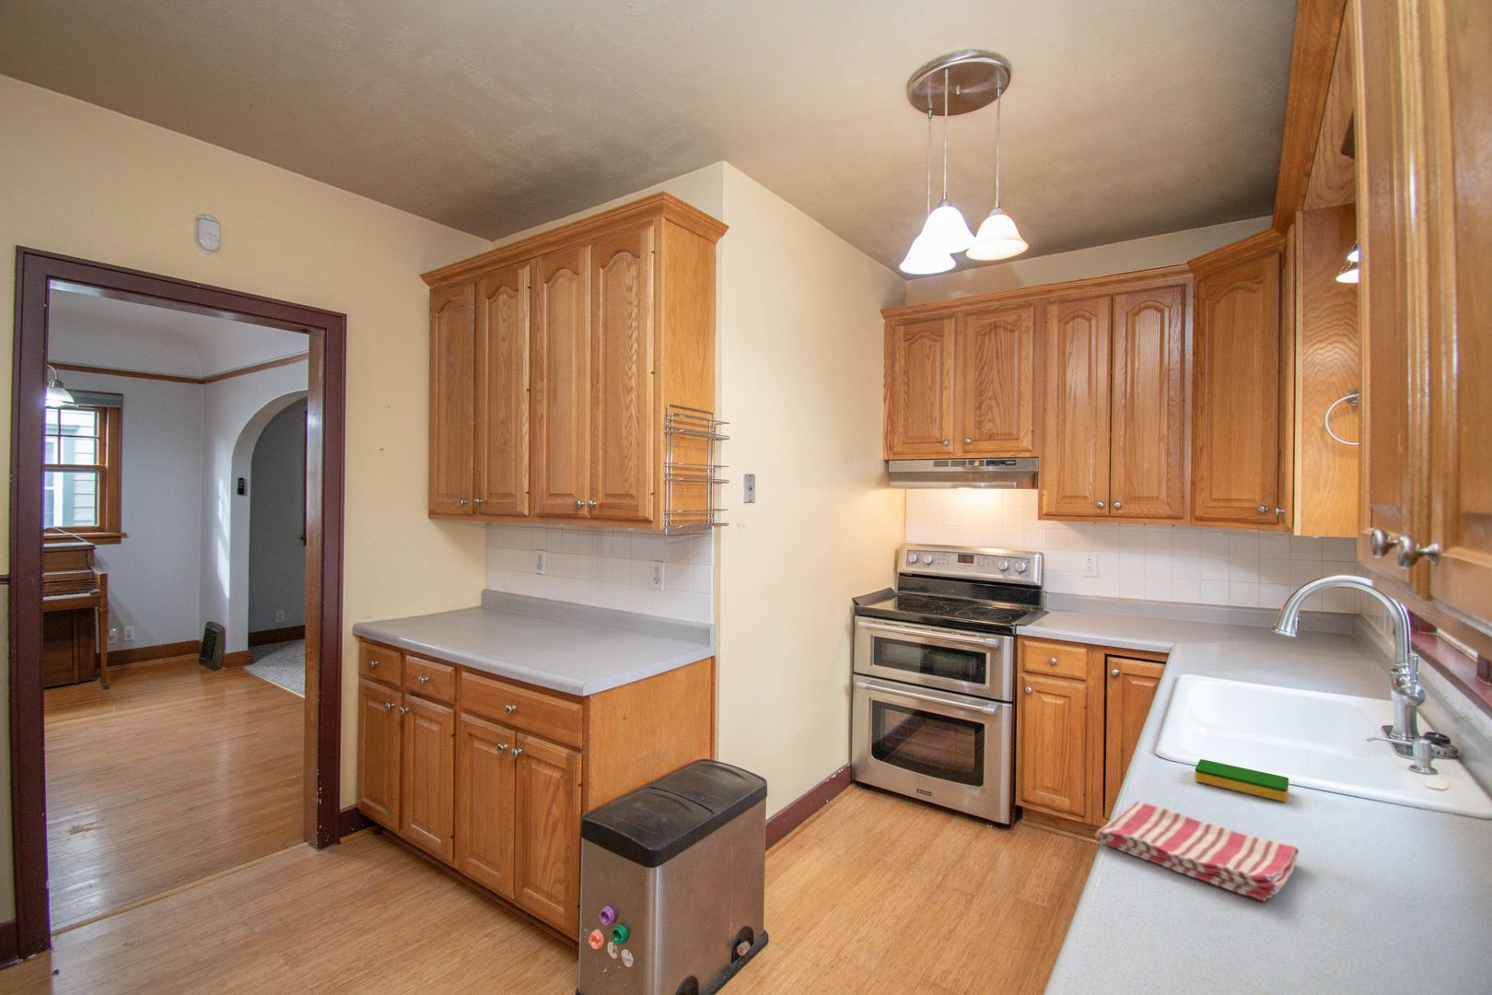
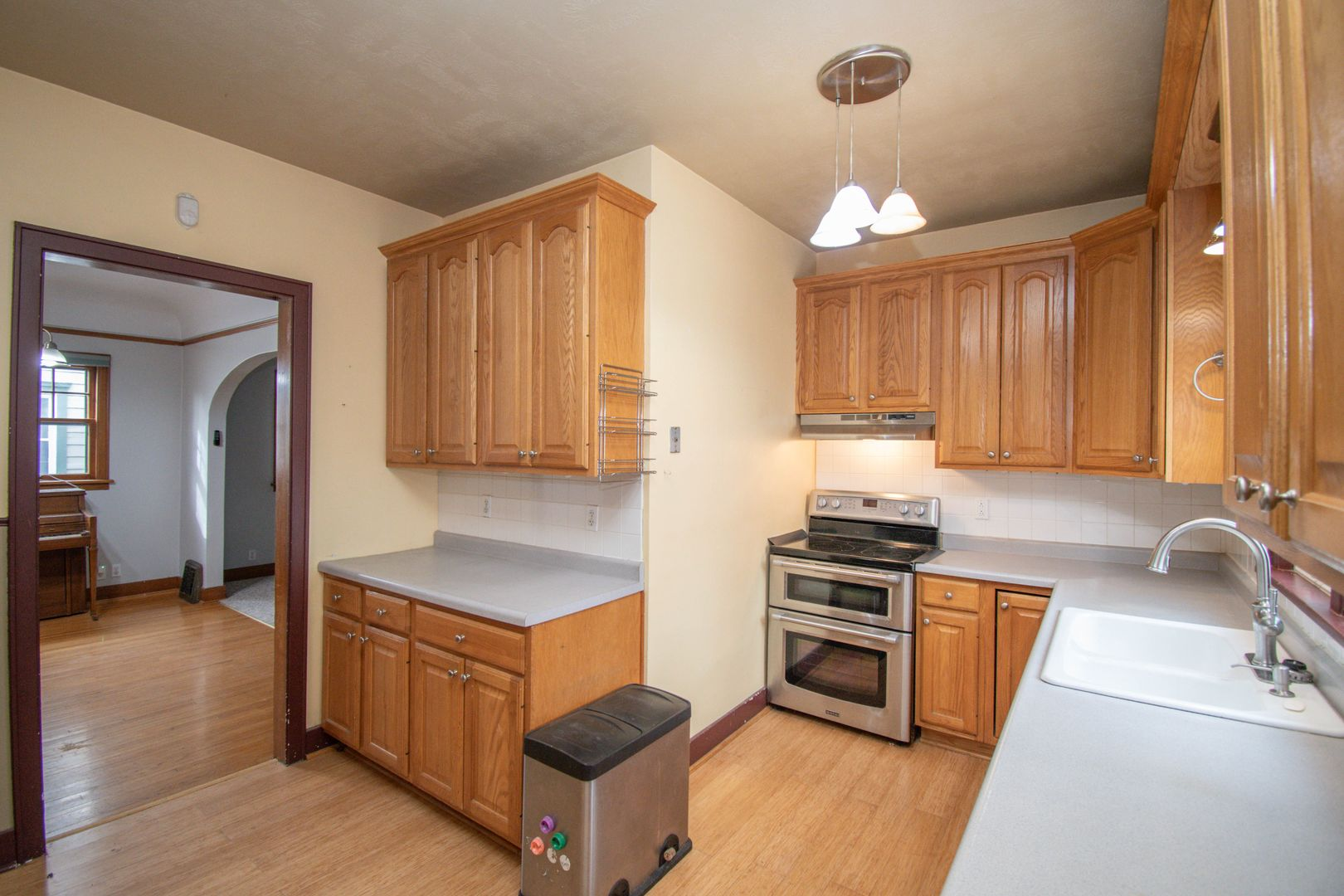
- dish towel [1095,801,1300,902]
- dish sponge [1194,758,1289,803]
